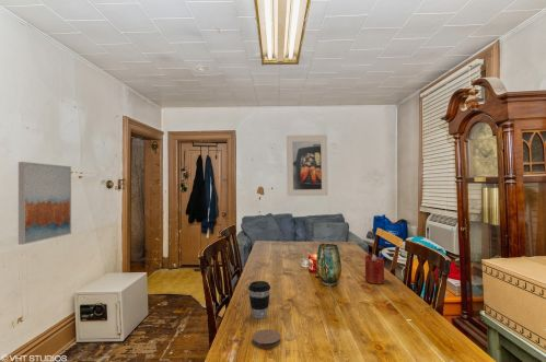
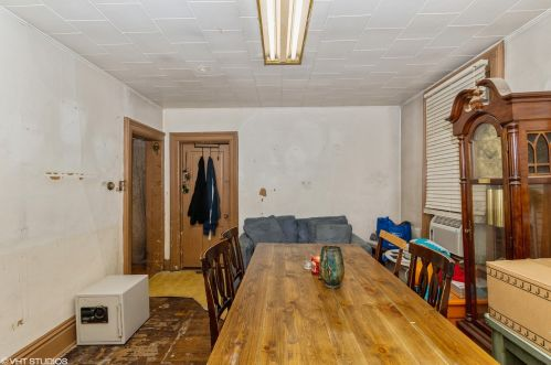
- candle [363,253,385,285]
- coffee cup [247,280,271,319]
- wall art [18,161,72,246]
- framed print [286,133,329,197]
- coaster [251,328,281,349]
